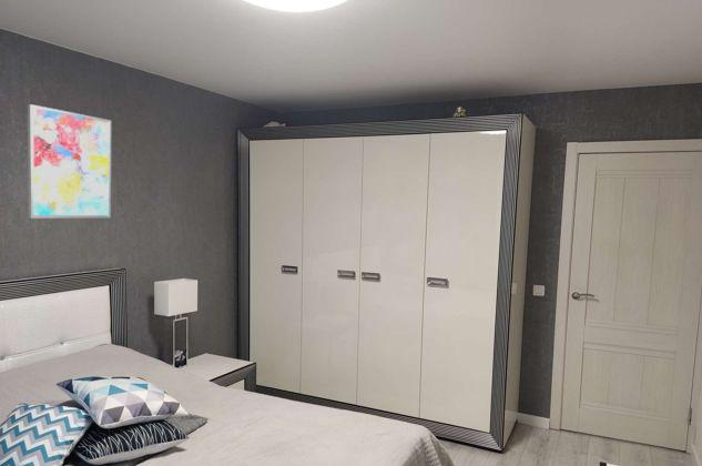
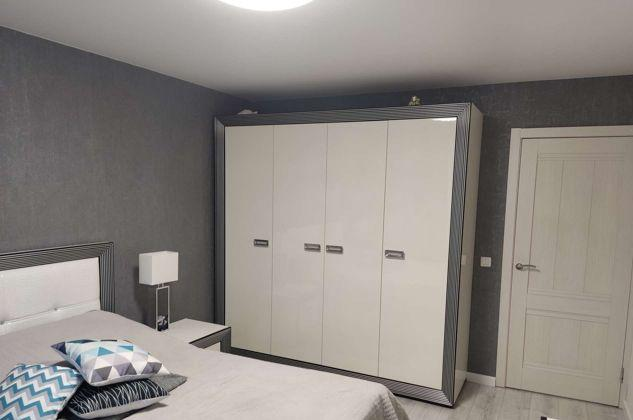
- wall art [27,103,112,220]
